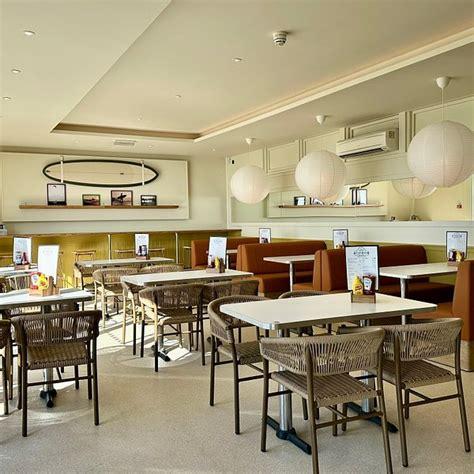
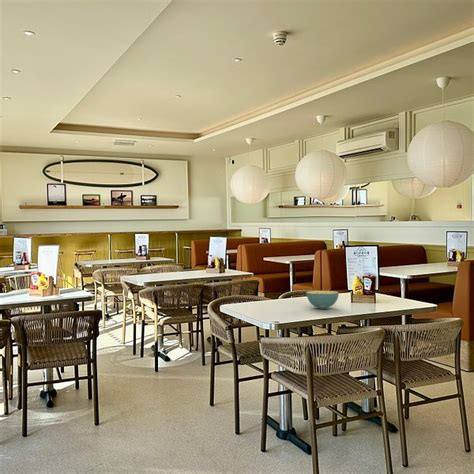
+ cereal bowl [305,290,340,310]
